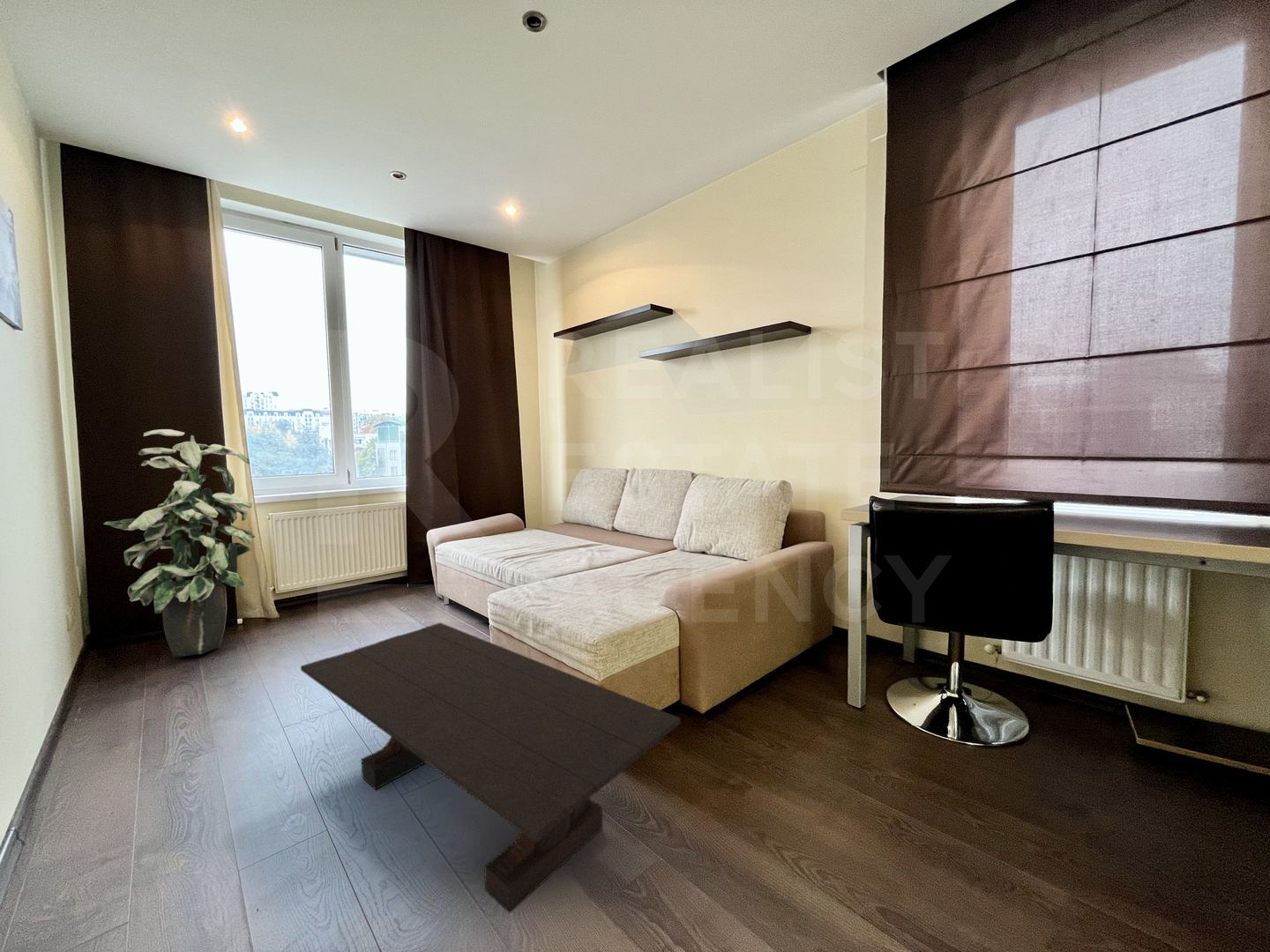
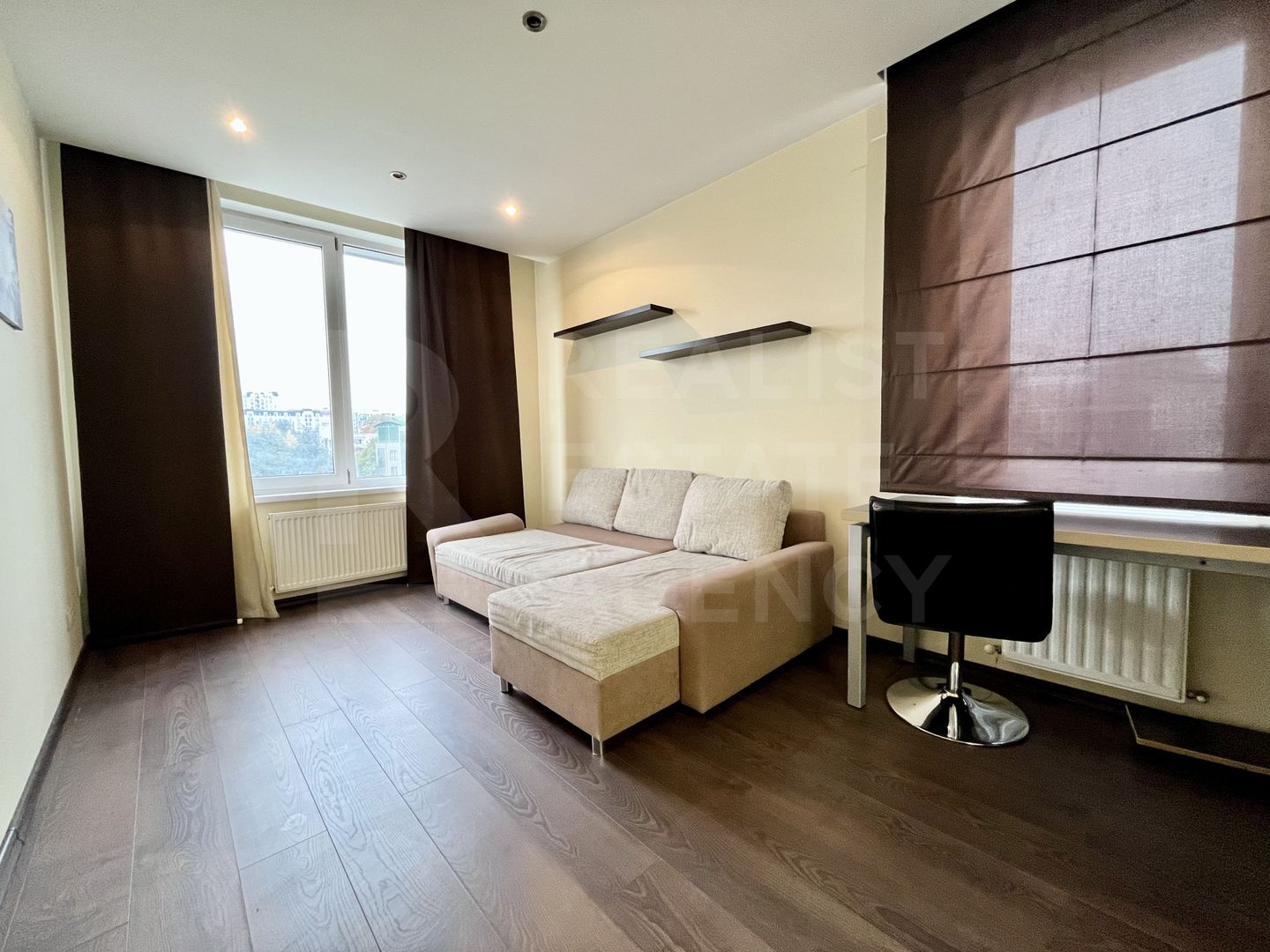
- indoor plant [103,428,256,658]
- coffee table [300,621,681,914]
